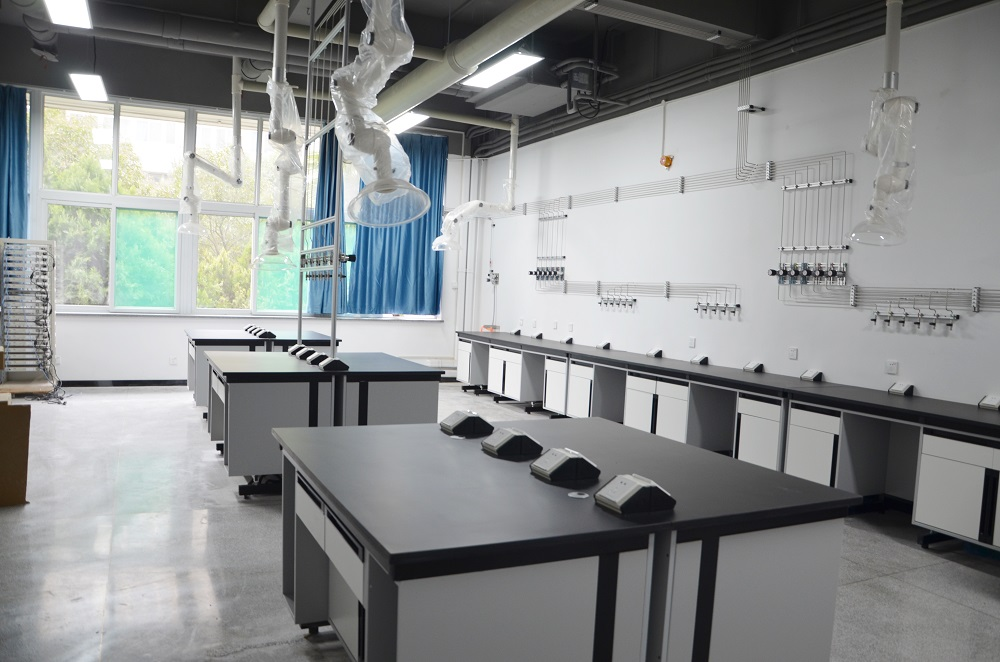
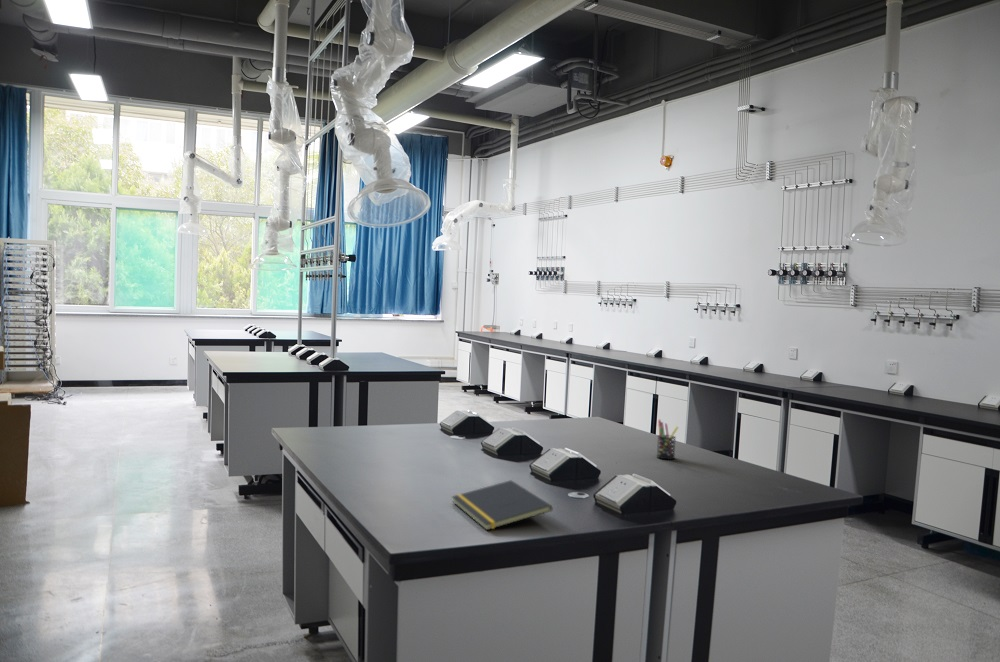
+ notepad [451,479,553,531]
+ pen holder [655,419,679,460]
